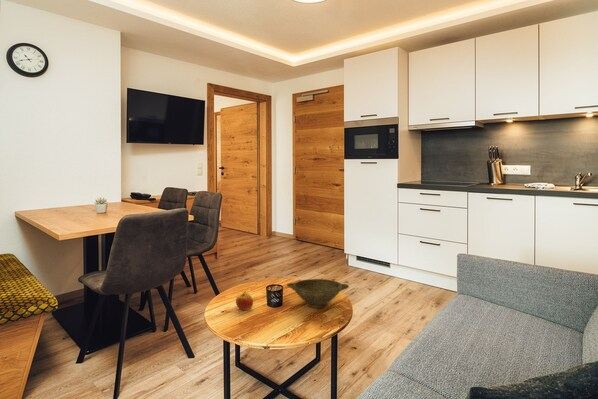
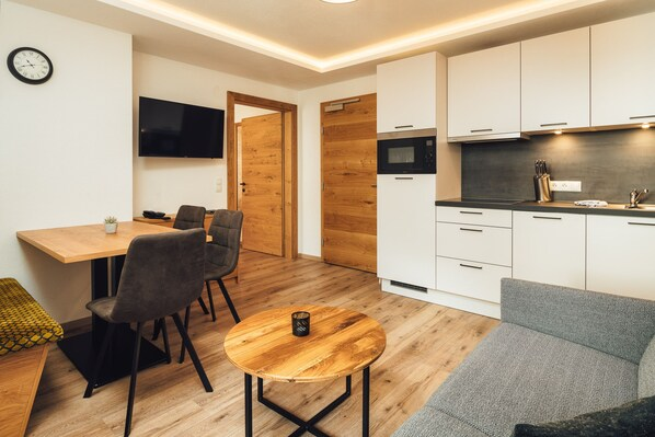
- apple [235,290,254,311]
- bowl [286,278,350,309]
